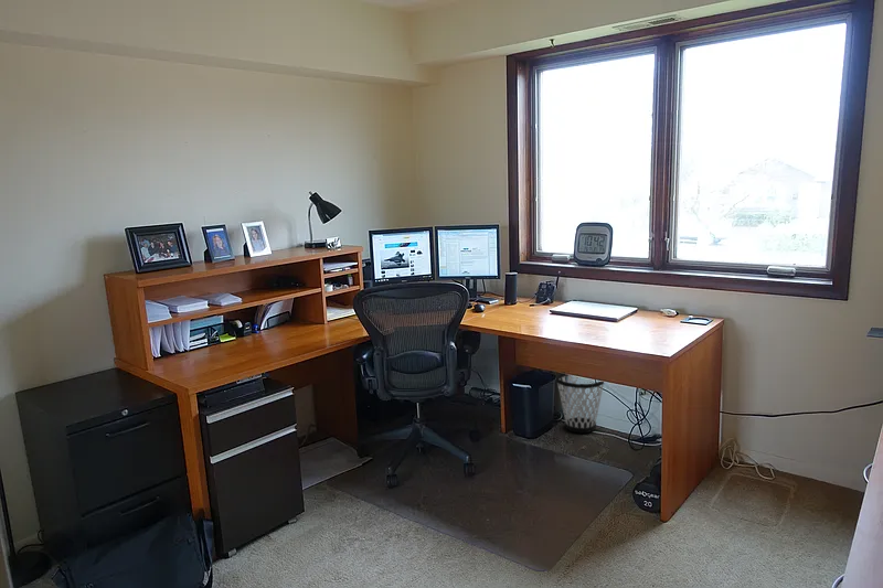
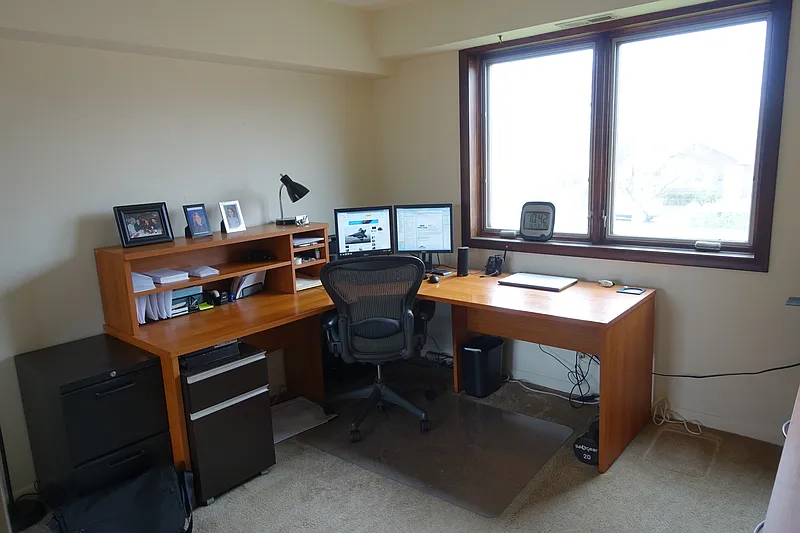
- wastebasket [555,373,605,434]
